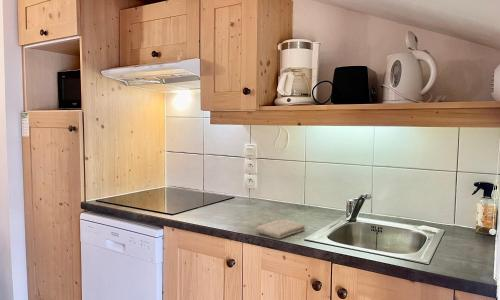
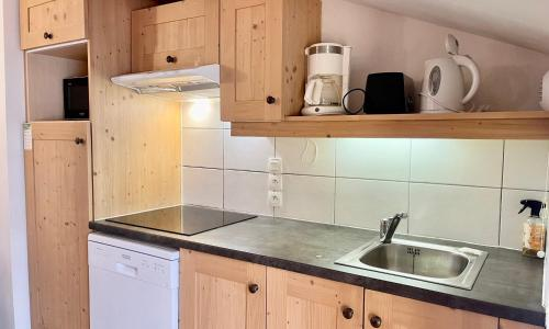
- washcloth [255,219,306,239]
